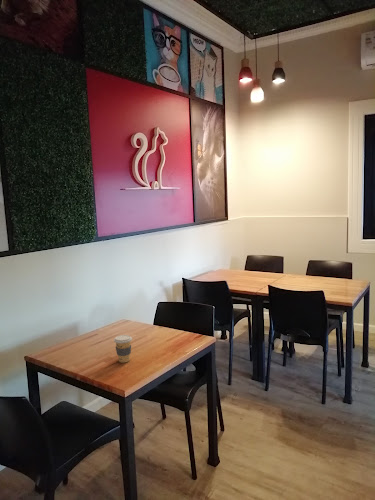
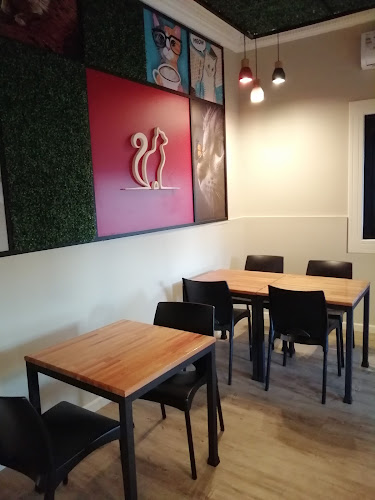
- coffee cup [113,334,133,364]
